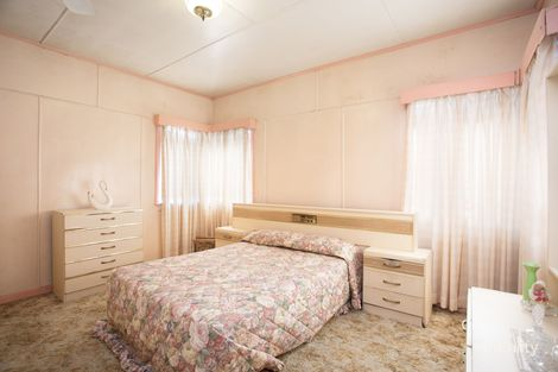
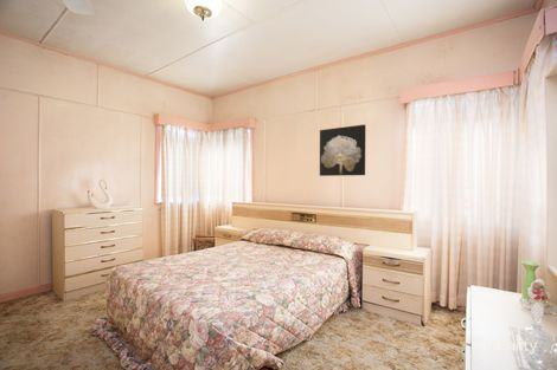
+ wall art [319,123,367,177]
